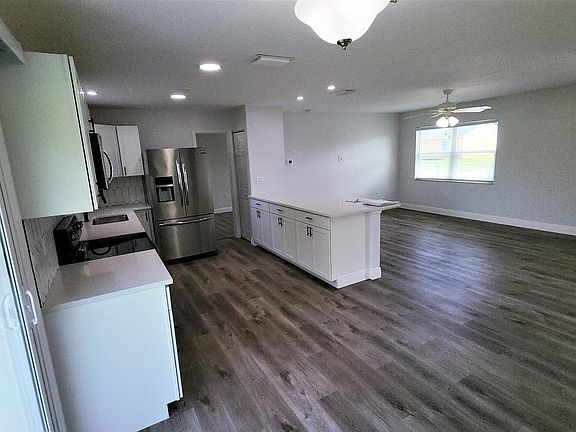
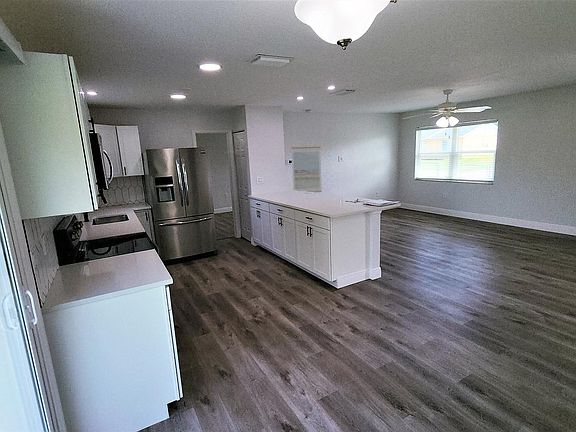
+ wall art [290,146,323,193]
